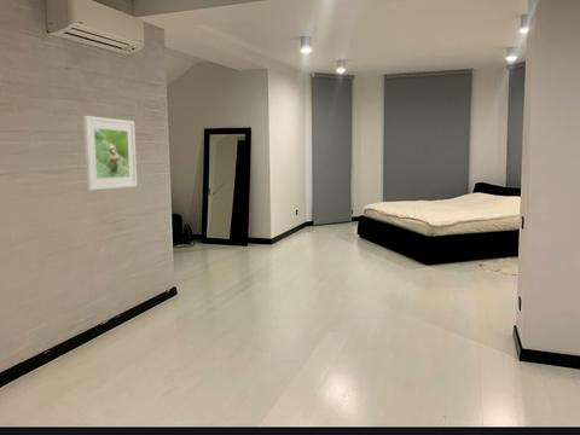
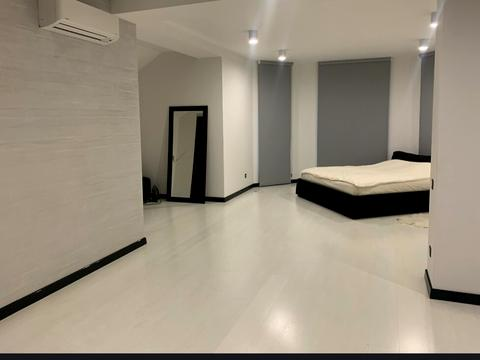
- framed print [82,115,138,191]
